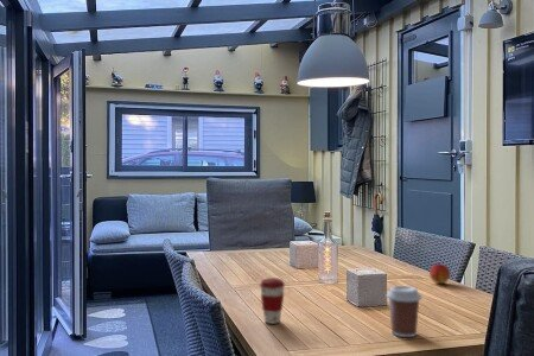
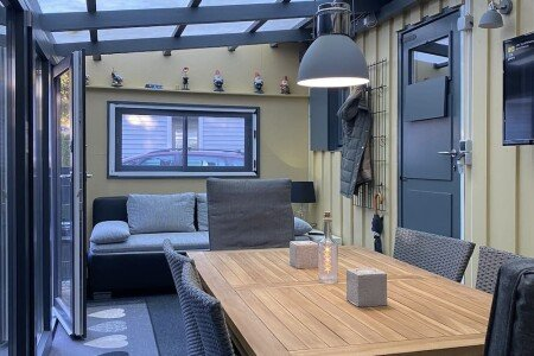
- coffee cup [259,276,286,325]
- peach [428,262,451,285]
- coffee cup [386,285,422,338]
